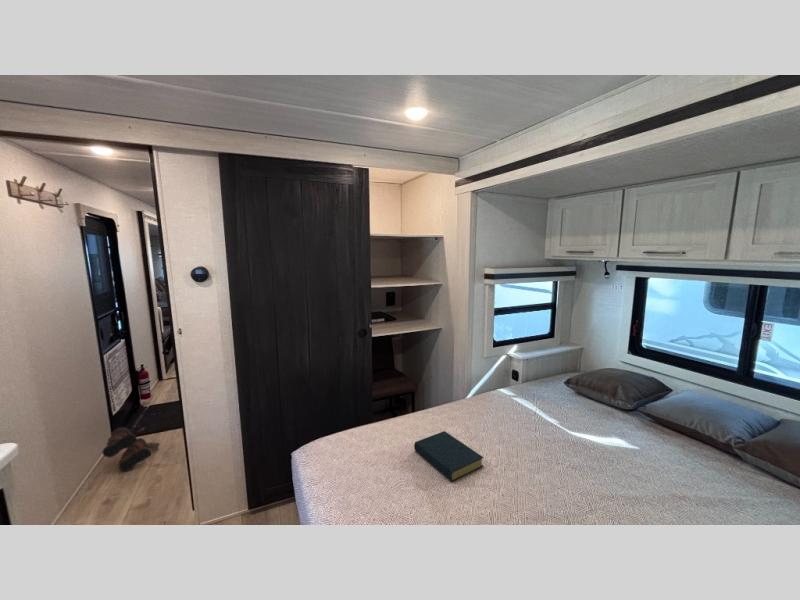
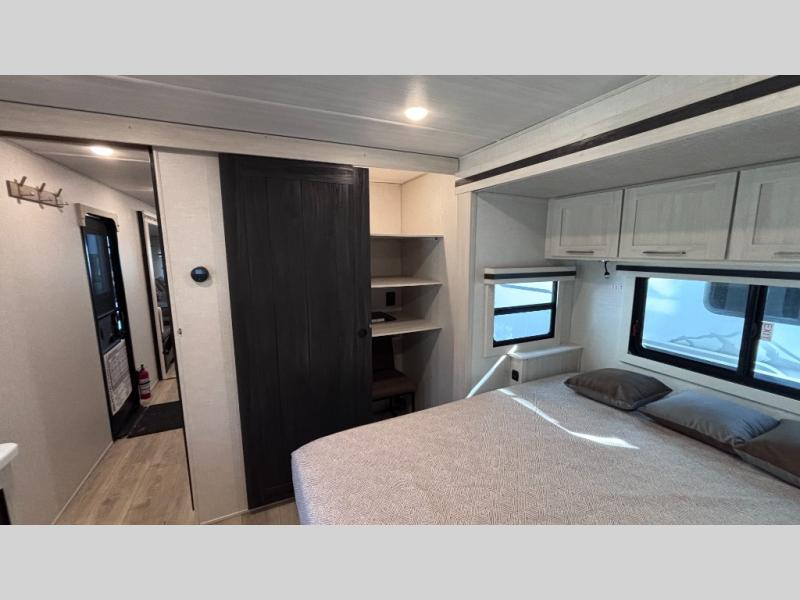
- hardback book [413,430,485,482]
- boots [101,426,160,472]
